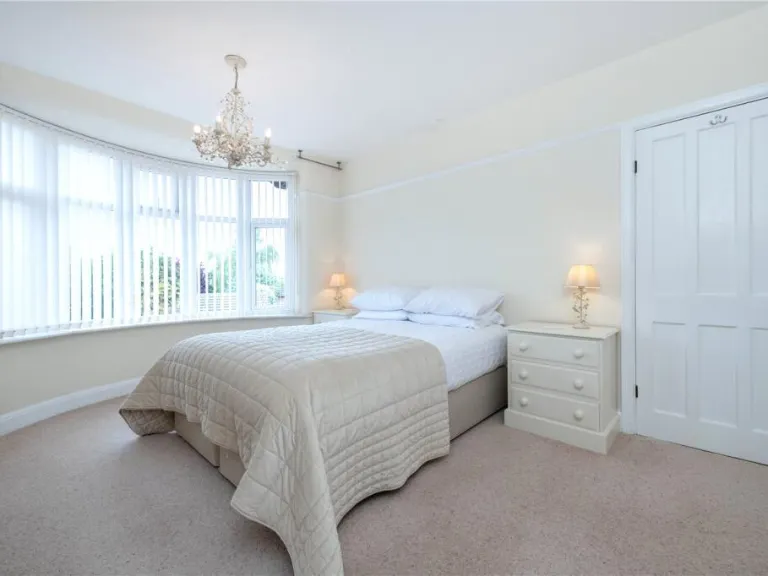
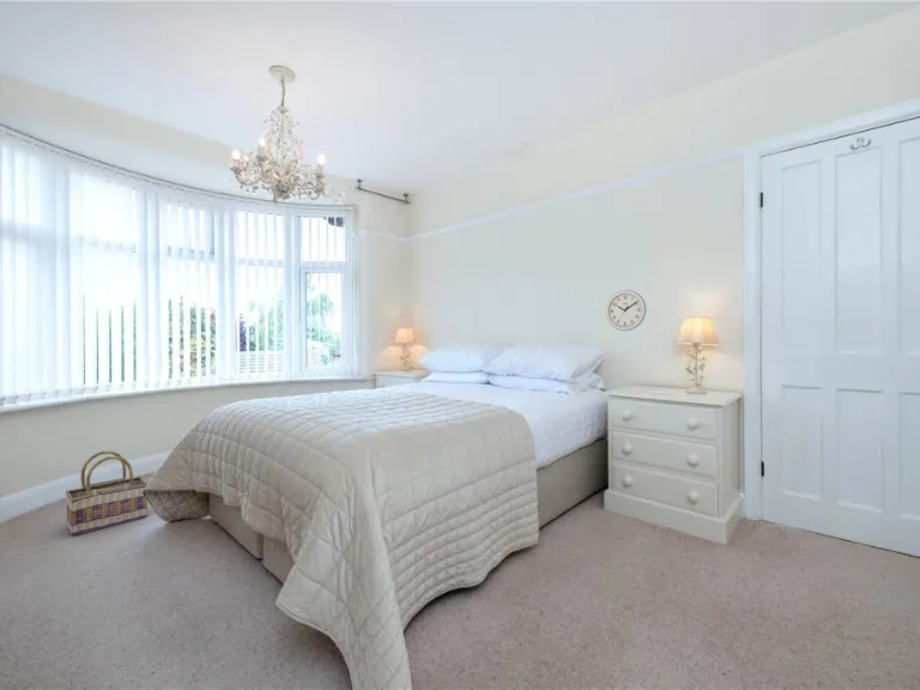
+ basket [65,450,149,537]
+ wall clock [605,289,648,332]
